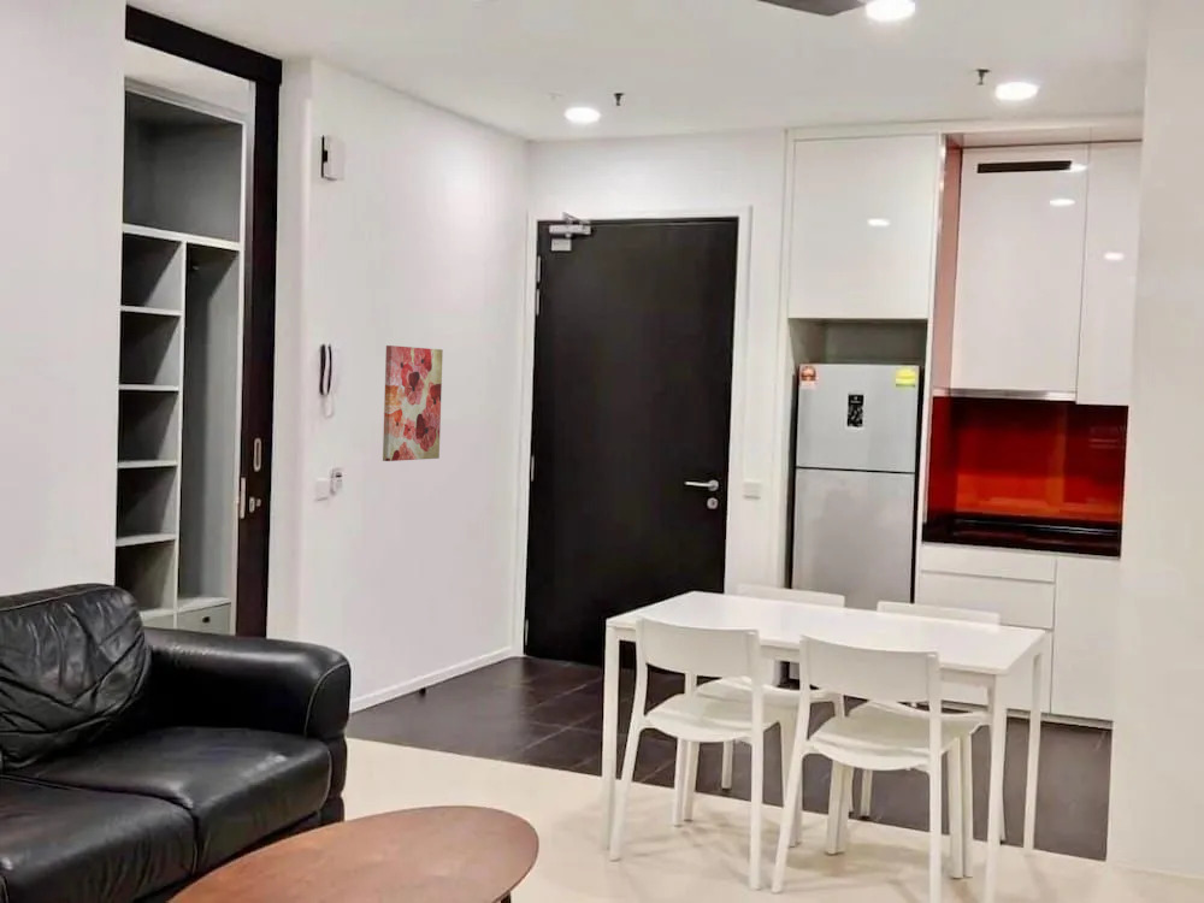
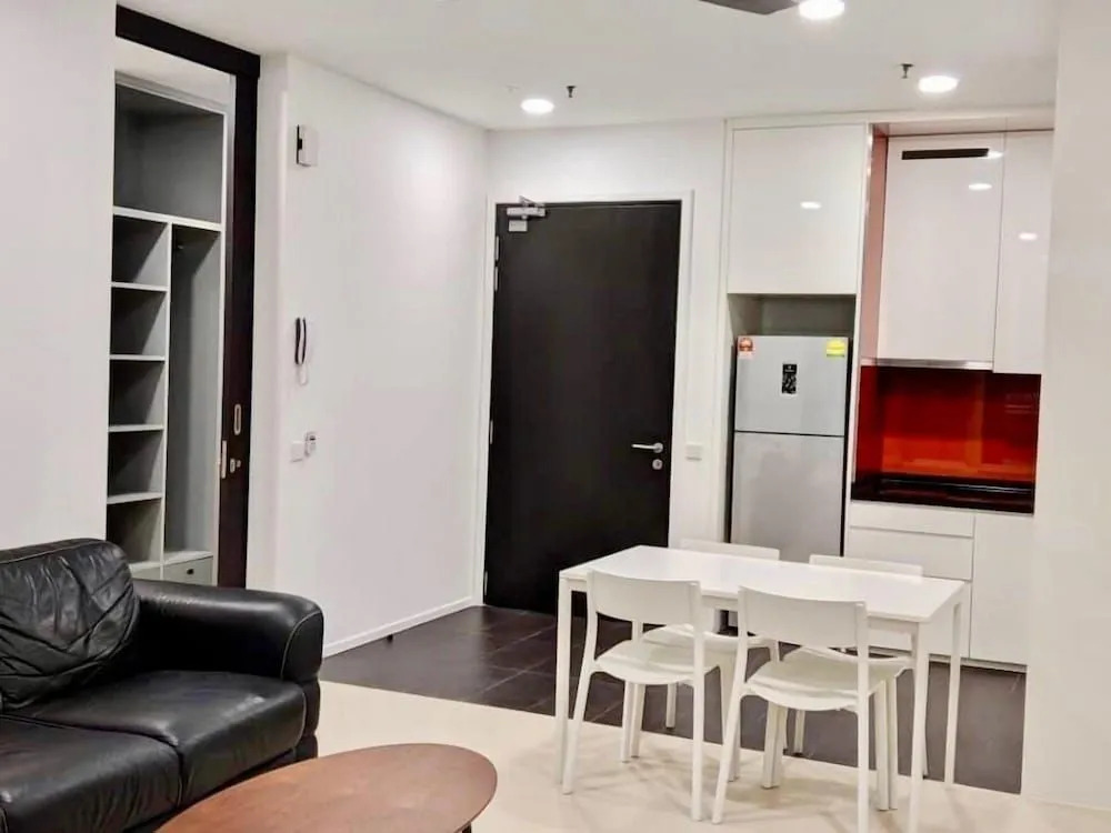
- wall art [382,344,444,462]
